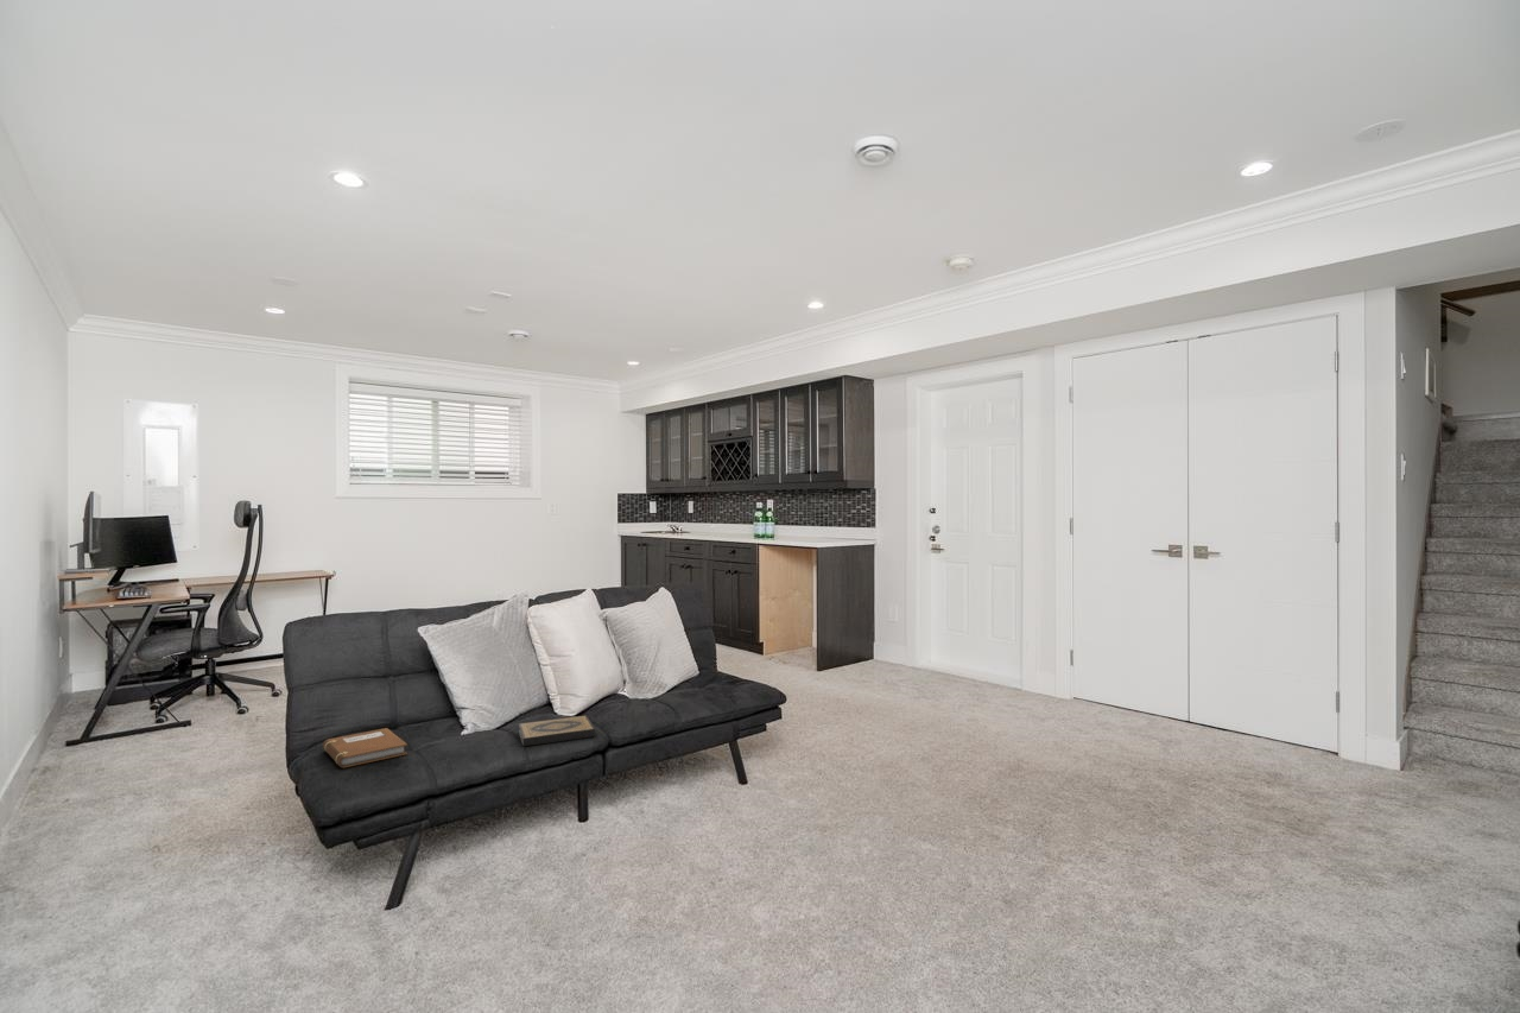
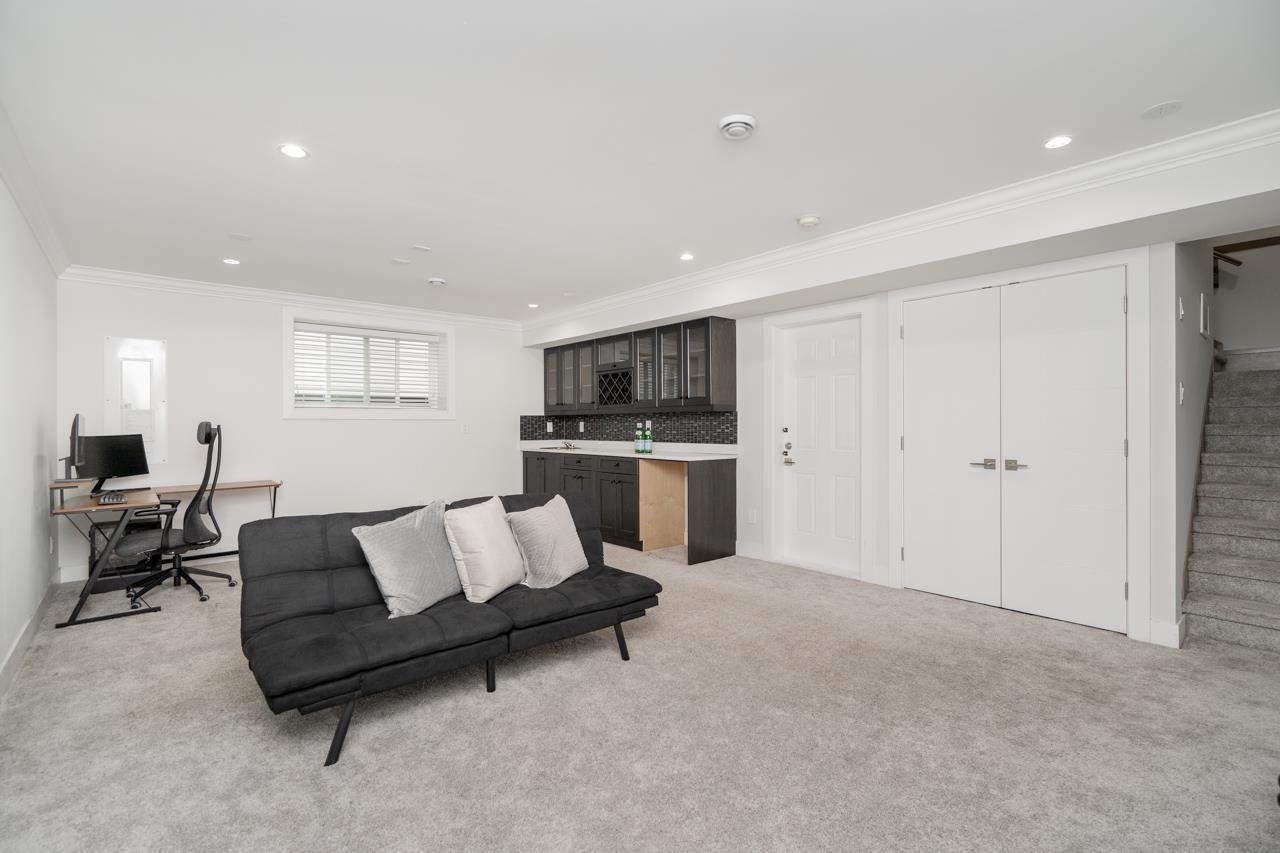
- hardback book [518,714,596,747]
- notebook [322,727,408,768]
